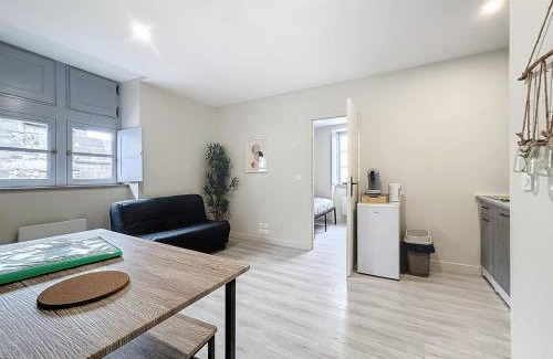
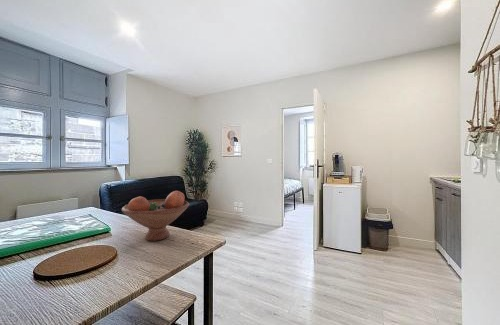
+ fruit bowl [121,190,190,242]
